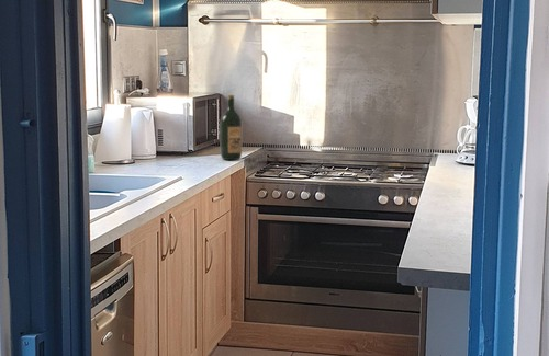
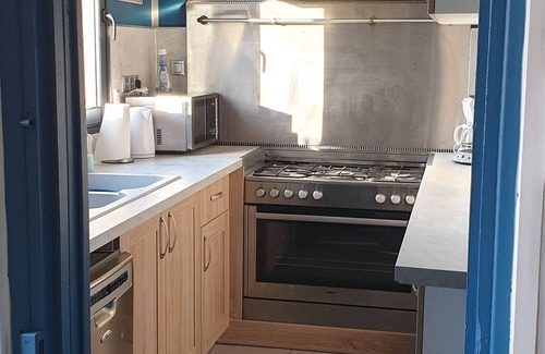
- wine bottle [220,94,243,161]
